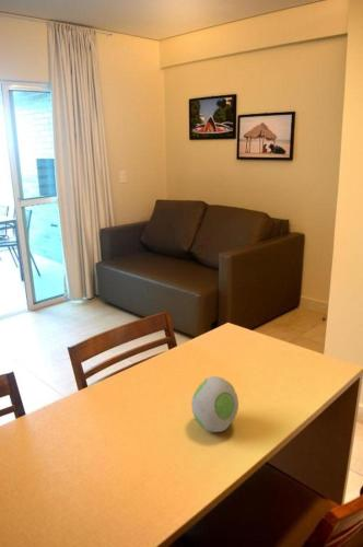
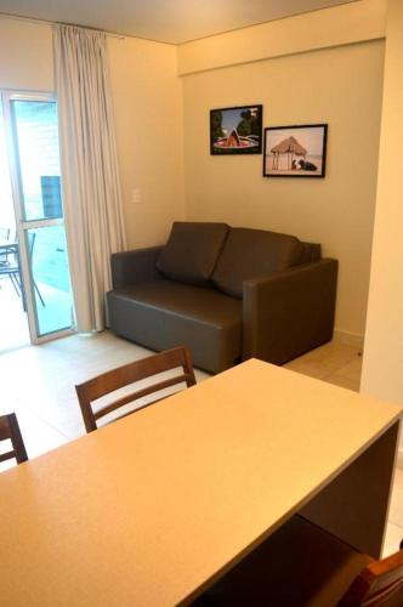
- decorative egg [190,375,239,433]
